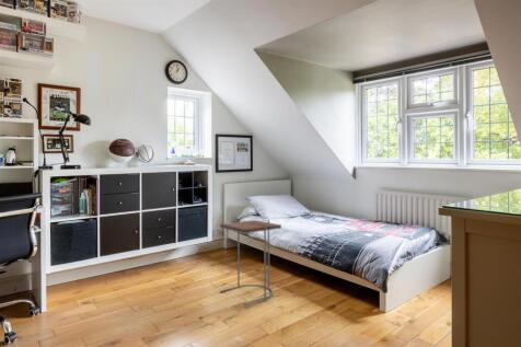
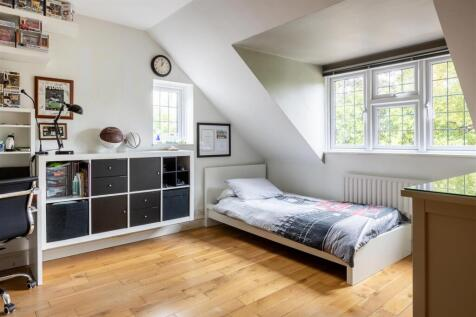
- side table [219,218,282,306]
